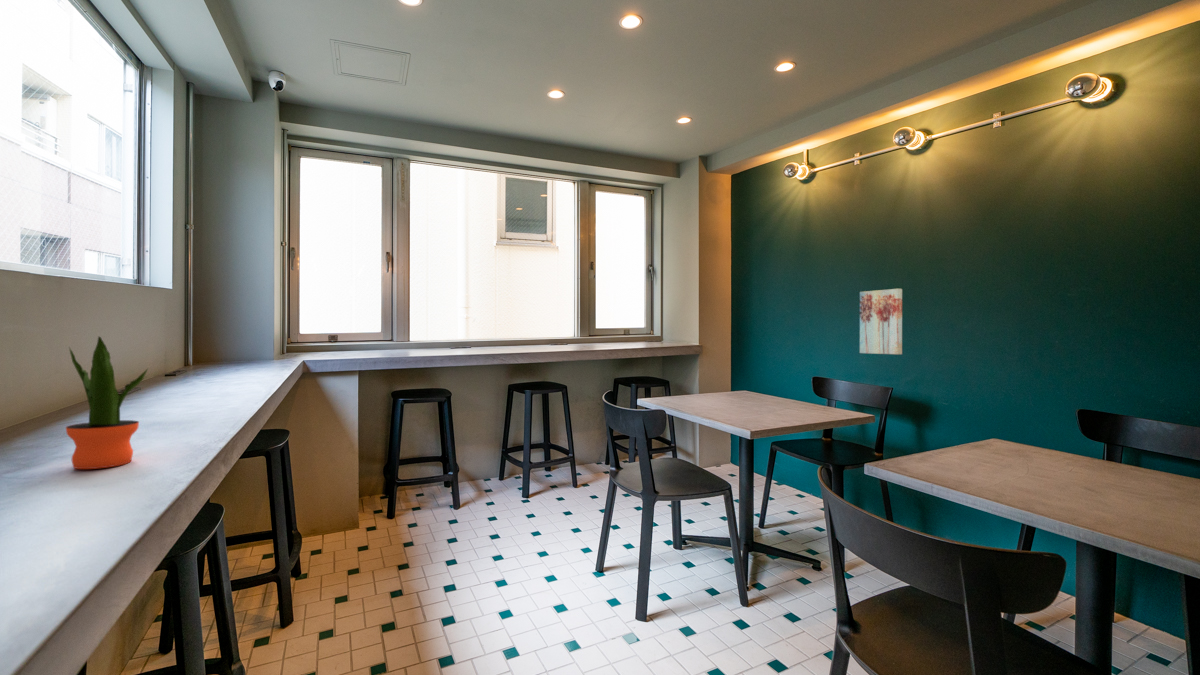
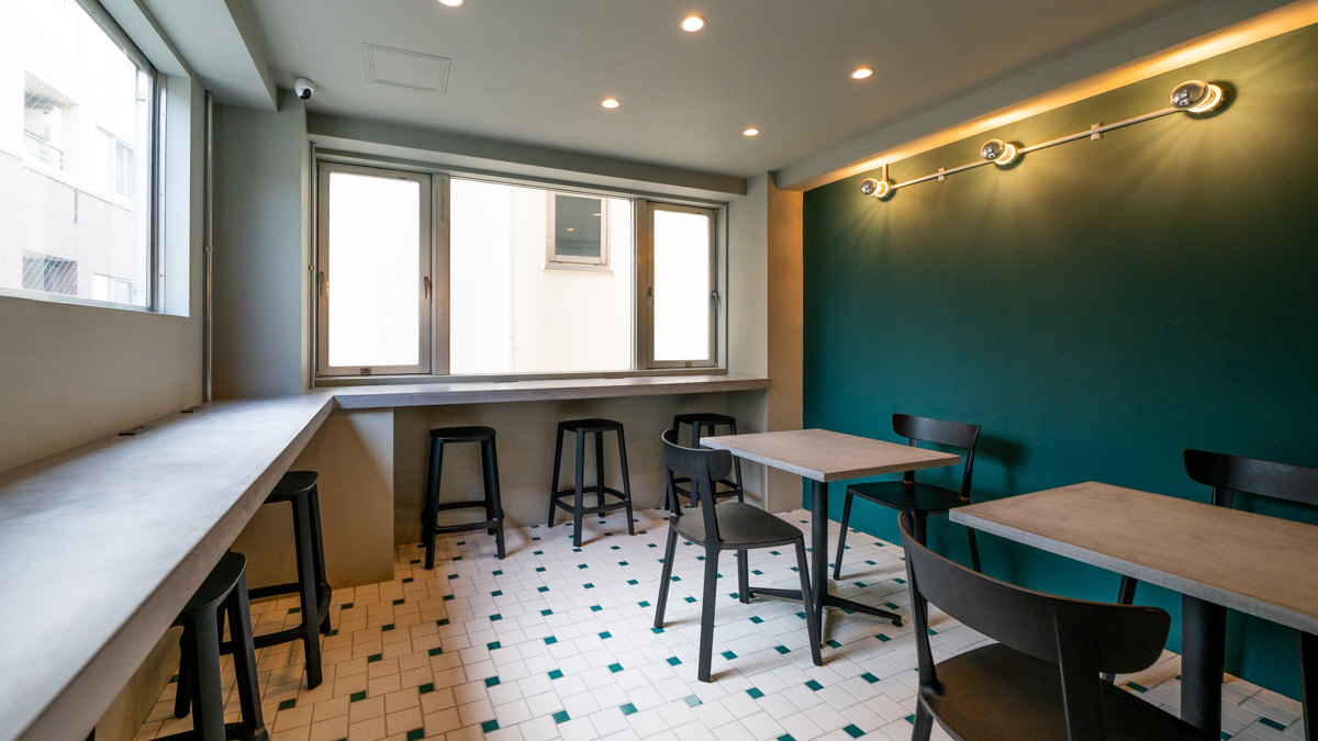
- wall art [859,288,903,355]
- potted plant [65,335,149,470]
